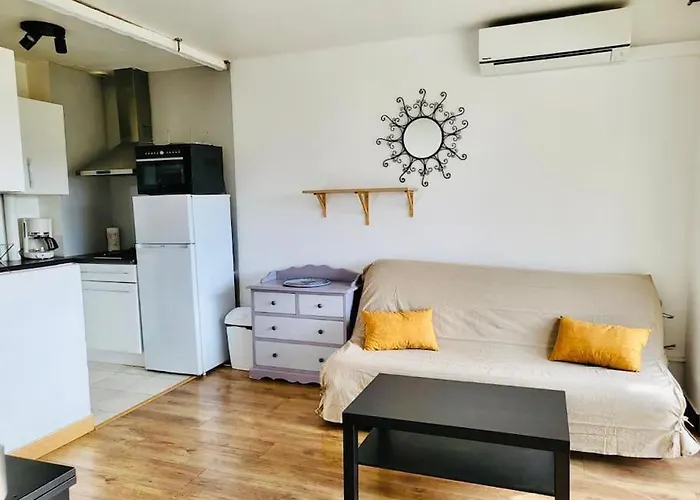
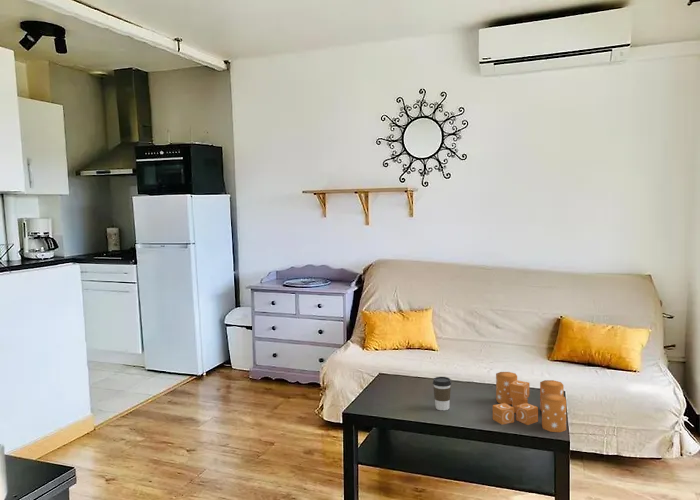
+ coffee cup [432,376,452,411]
+ candle [492,371,567,433]
